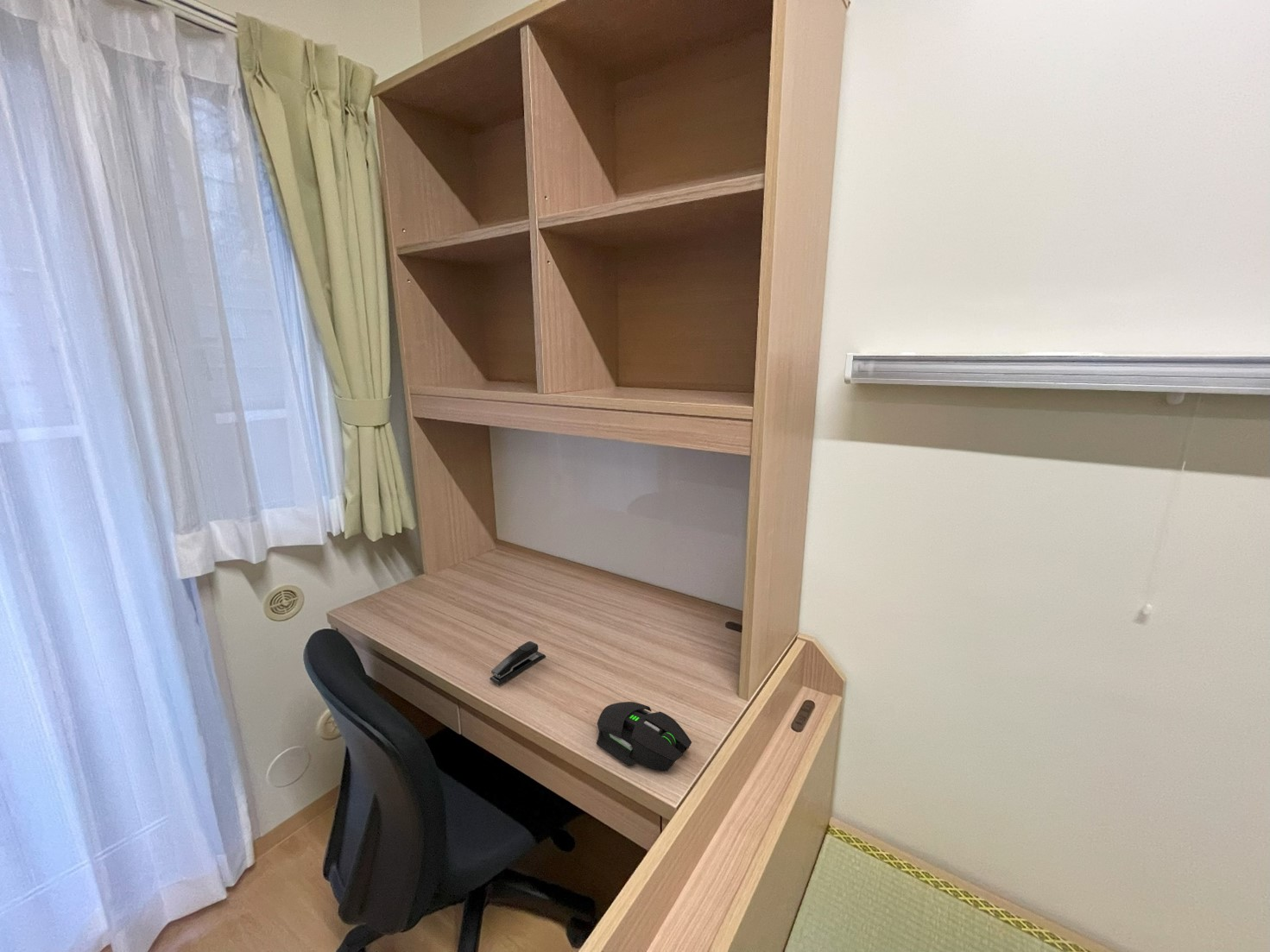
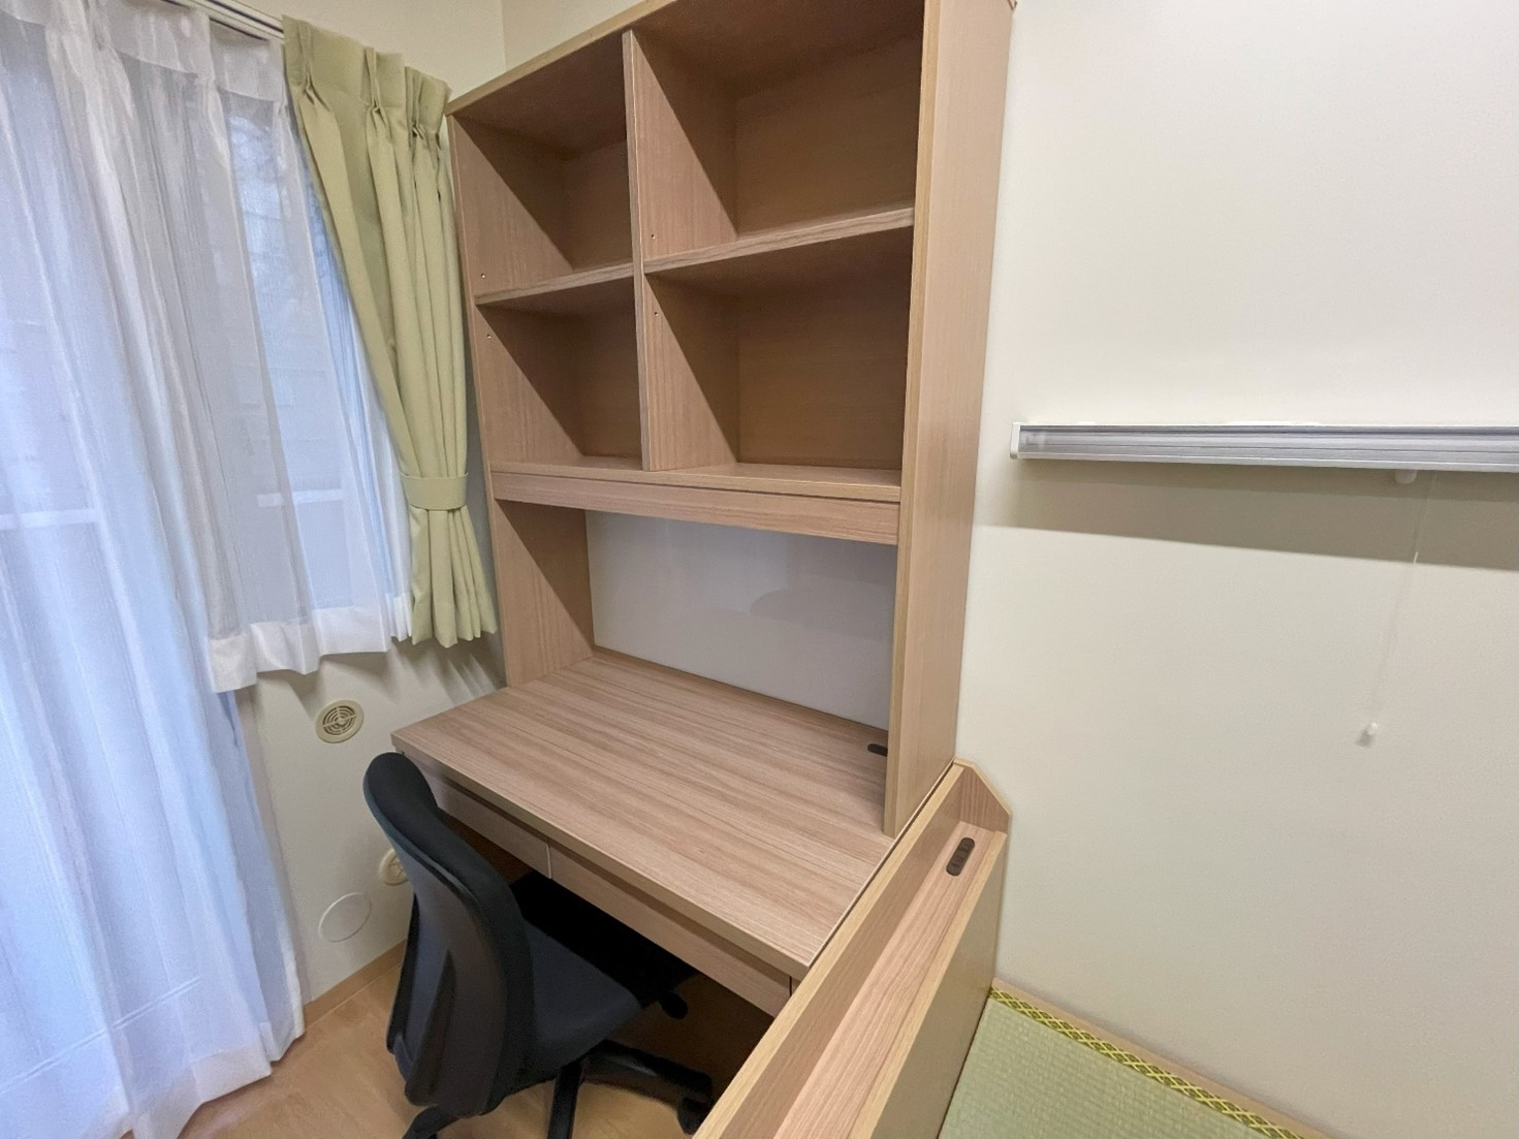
- mouse [596,701,692,772]
- stapler [489,640,547,685]
